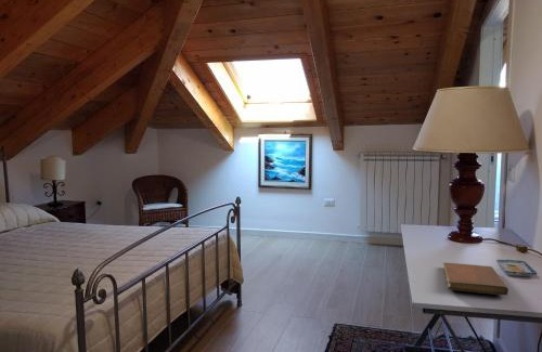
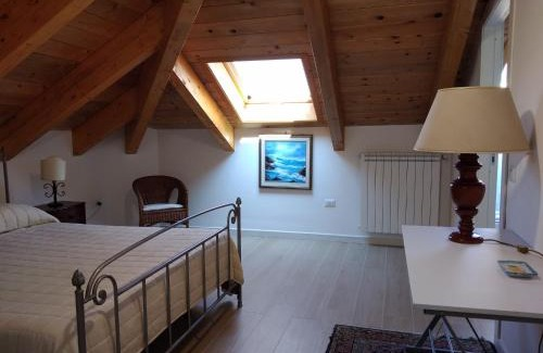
- notebook [442,261,509,296]
